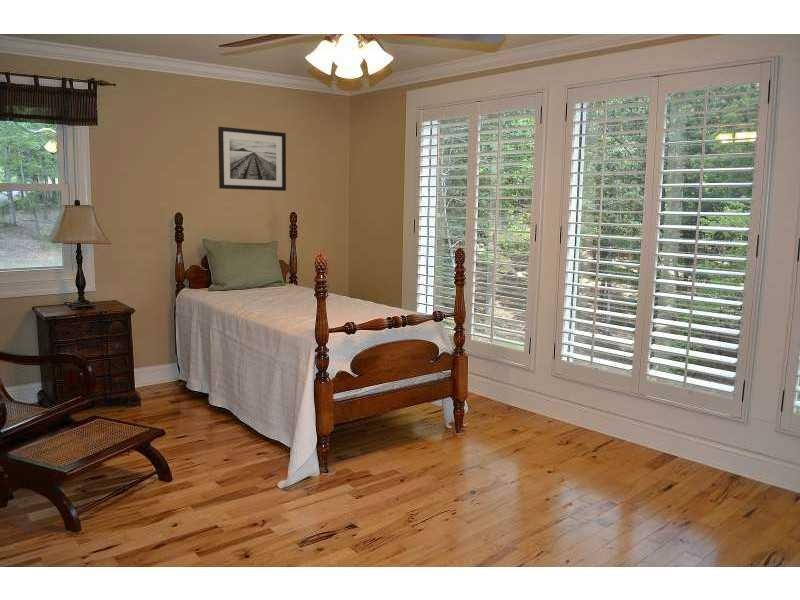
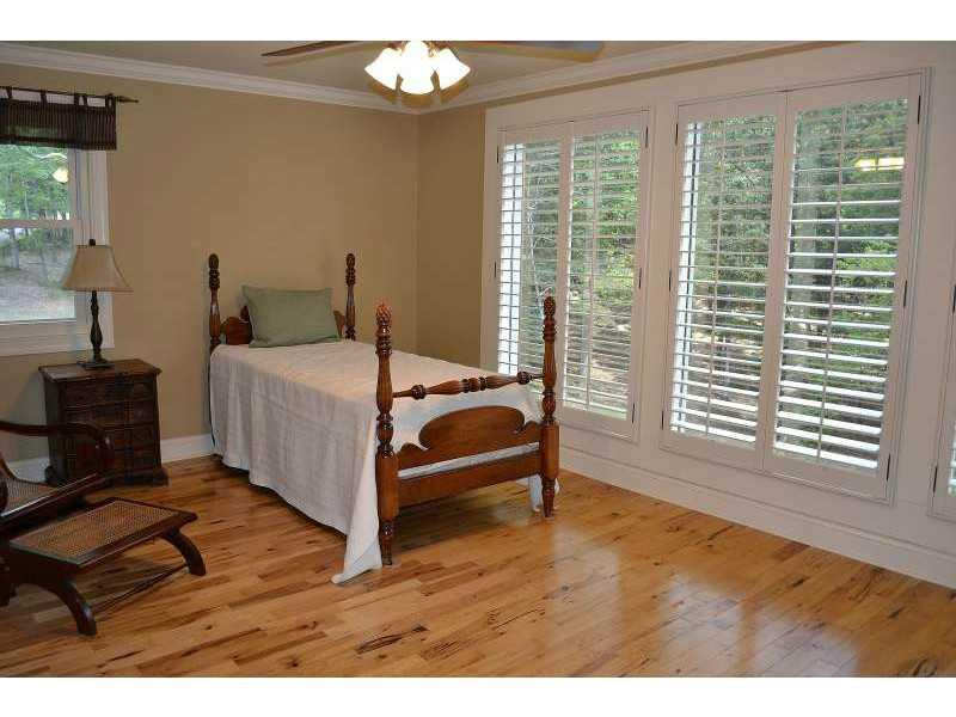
- wall art [217,126,287,192]
